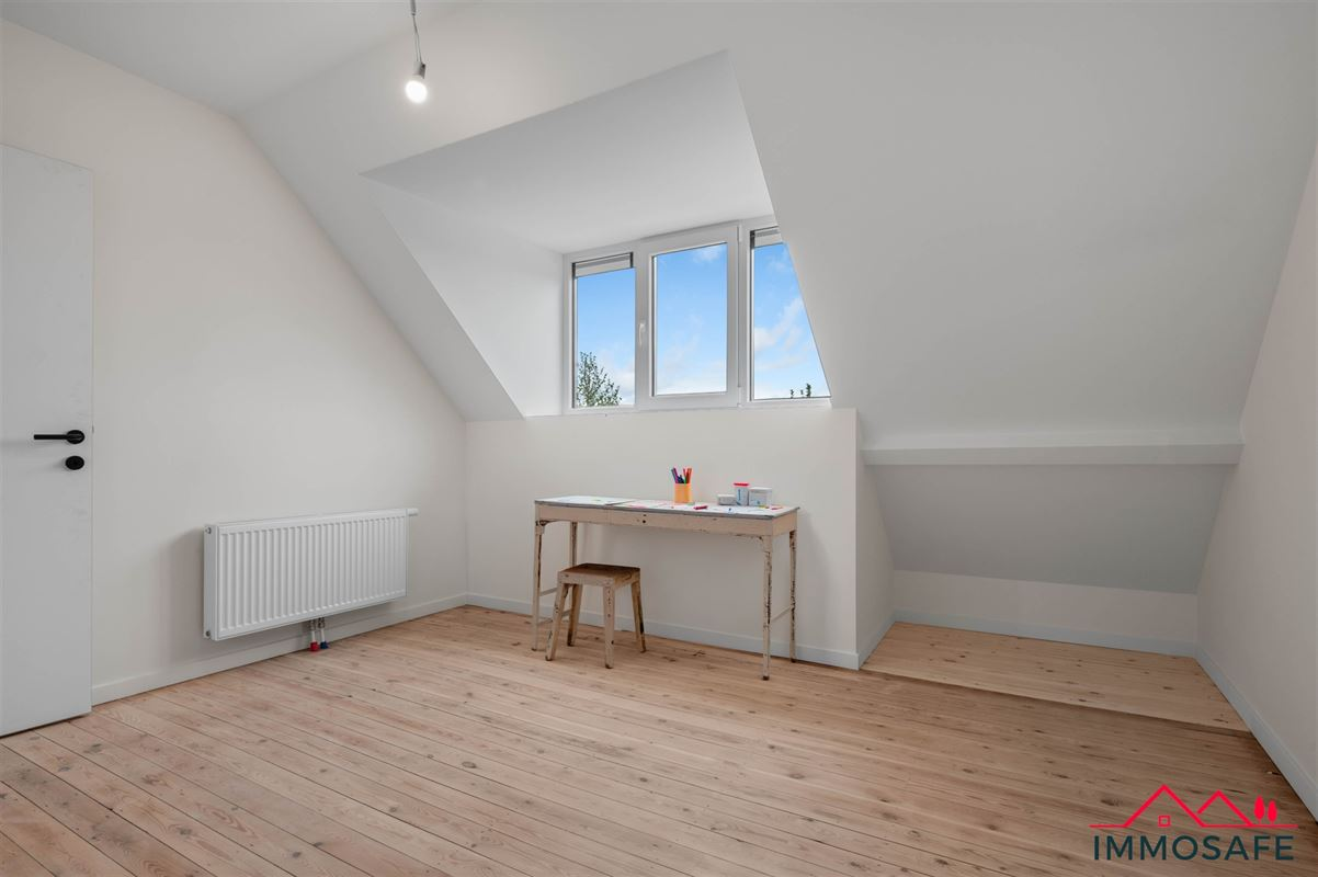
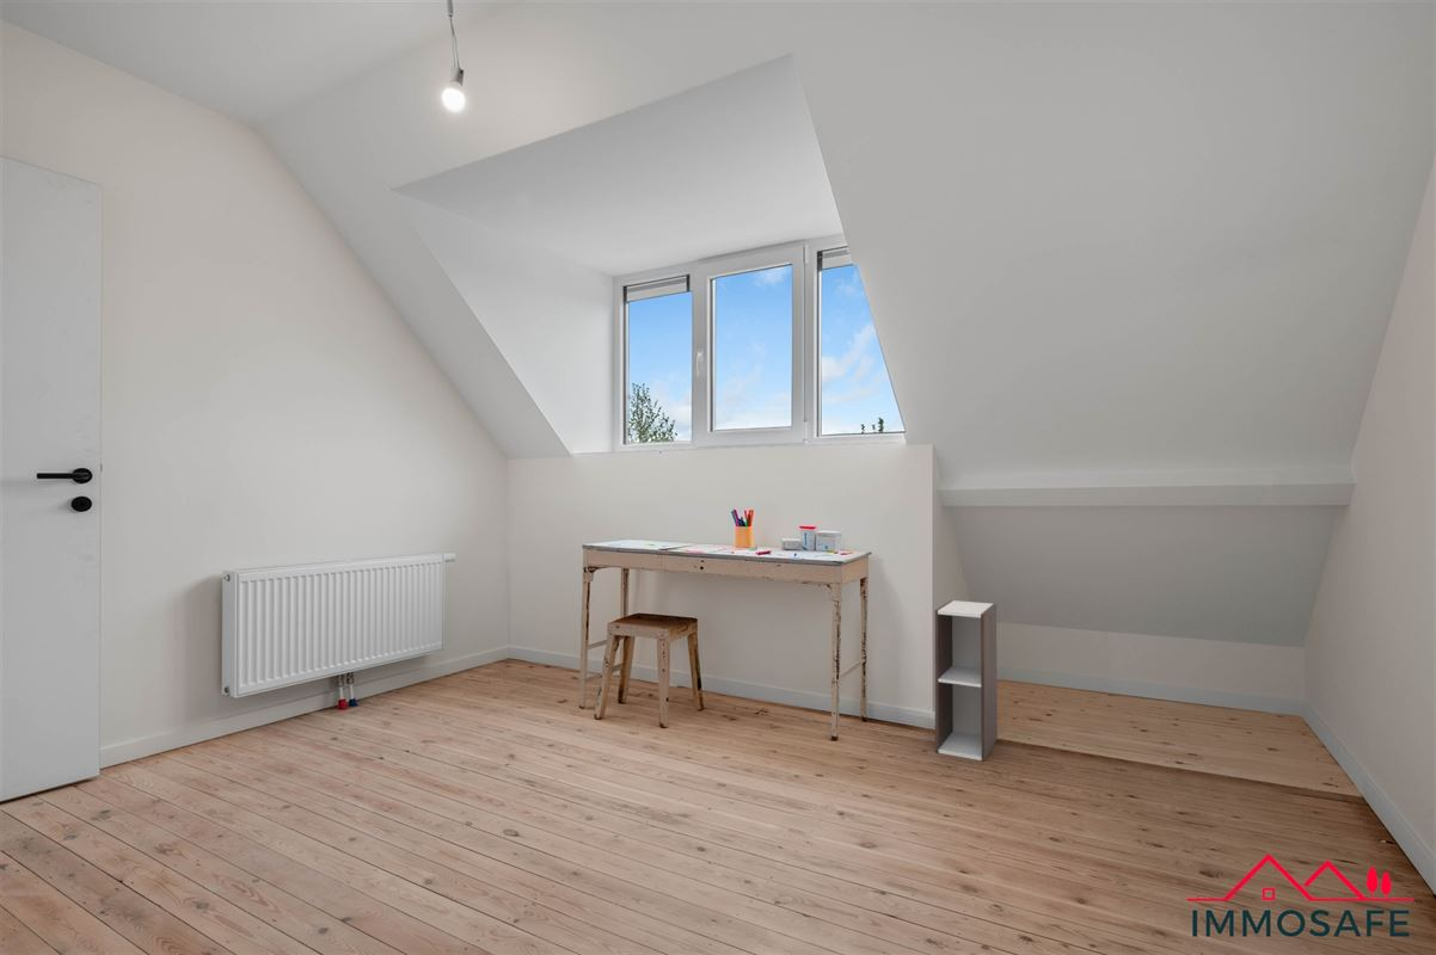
+ shelf [934,599,999,763]
